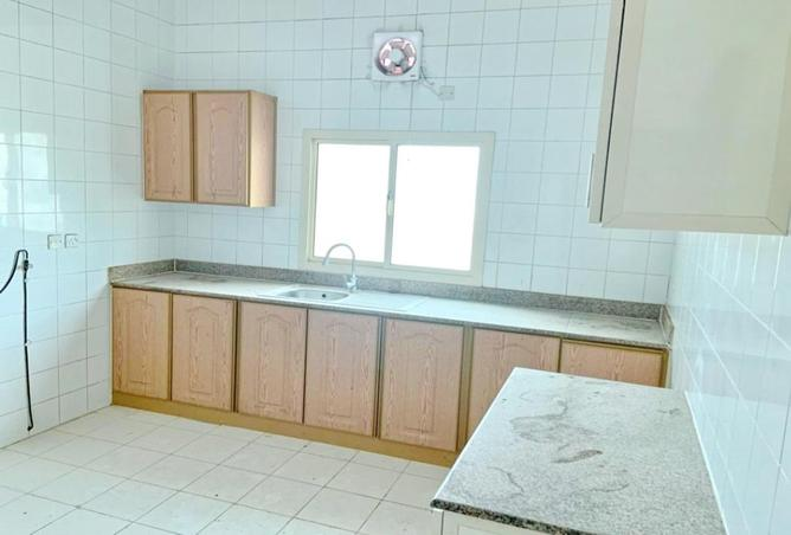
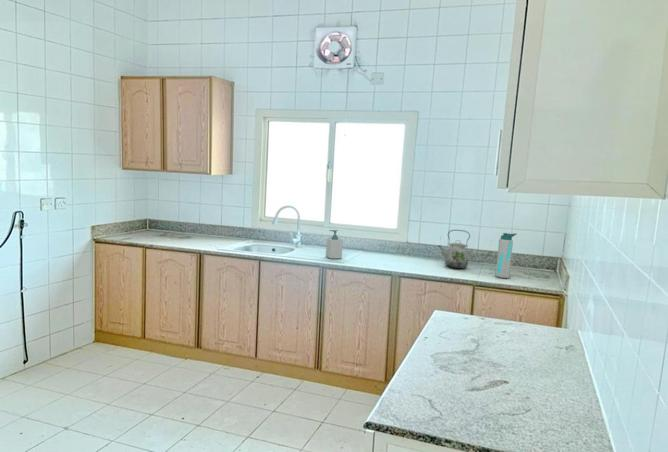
+ water bottle [494,232,518,279]
+ kettle [437,229,471,270]
+ soap bottle [325,229,344,260]
